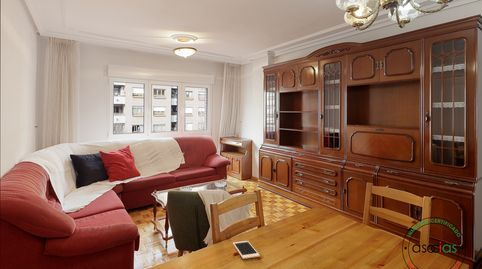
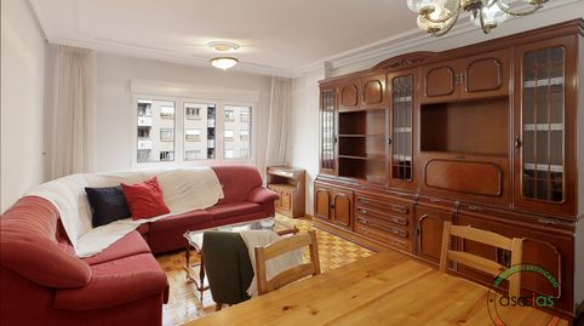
- cell phone [232,240,261,260]
